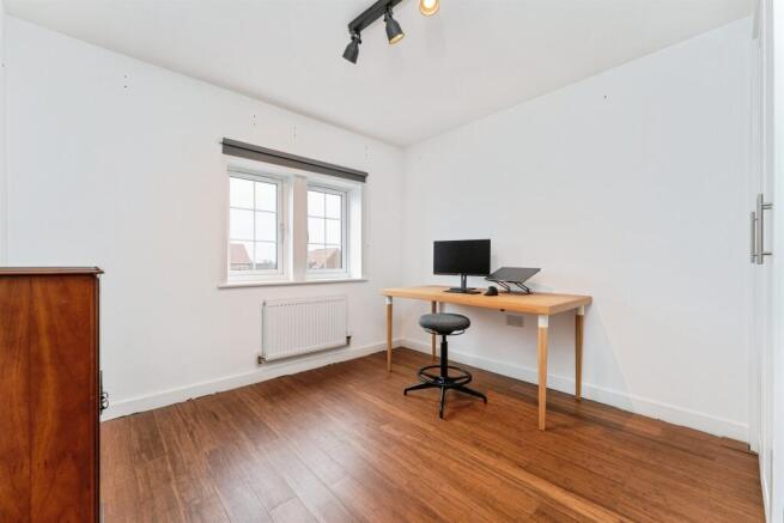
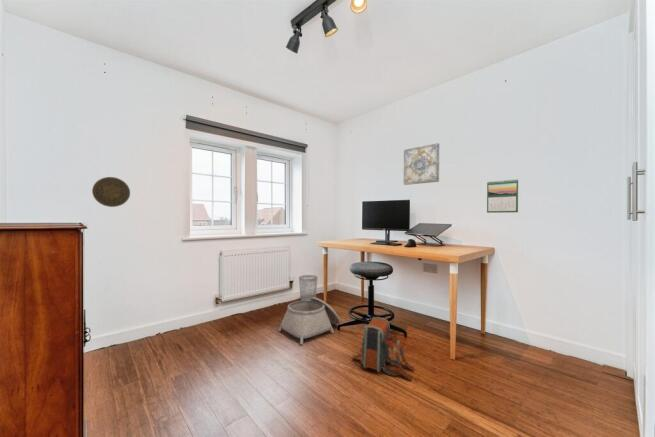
+ wall art [403,142,440,186]
+ calendar [486,178,519,214]
+ basket [277,297,341,345]
+ wastebasket [298,274,319,301]
+ decorative plate [91,176,131,208]
+ backpack [351,316,416,382]
